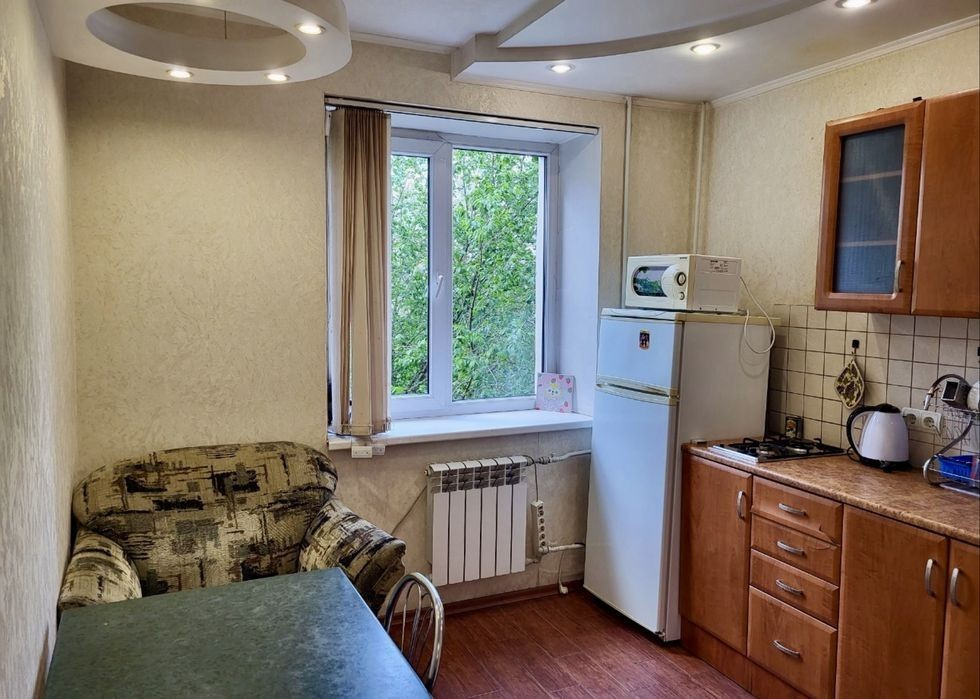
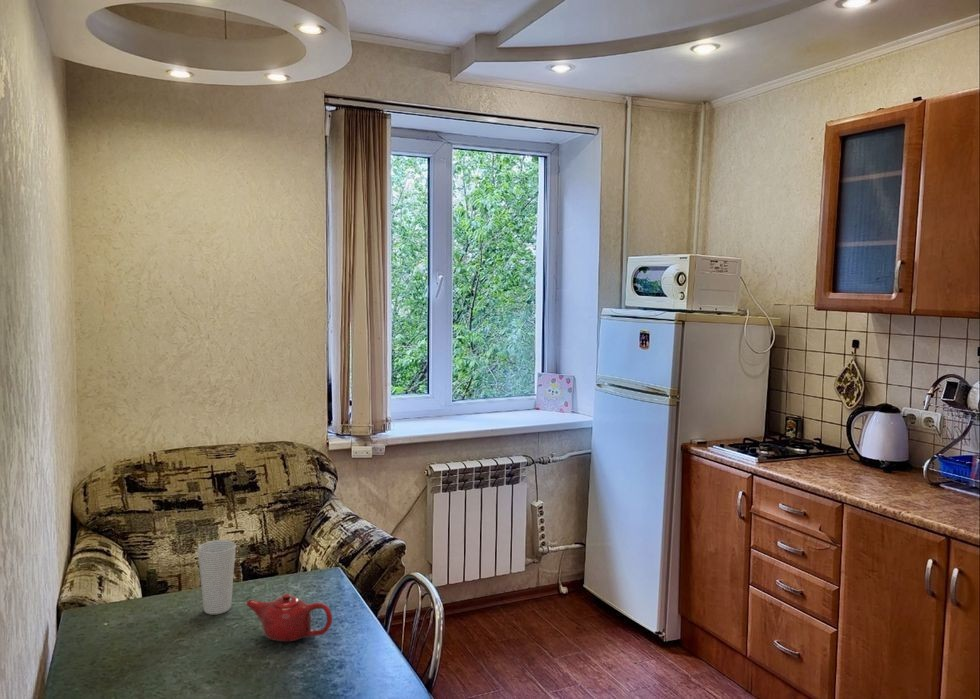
+ cup [196,539,237,615]
+ teapot [244,593,333,642]
